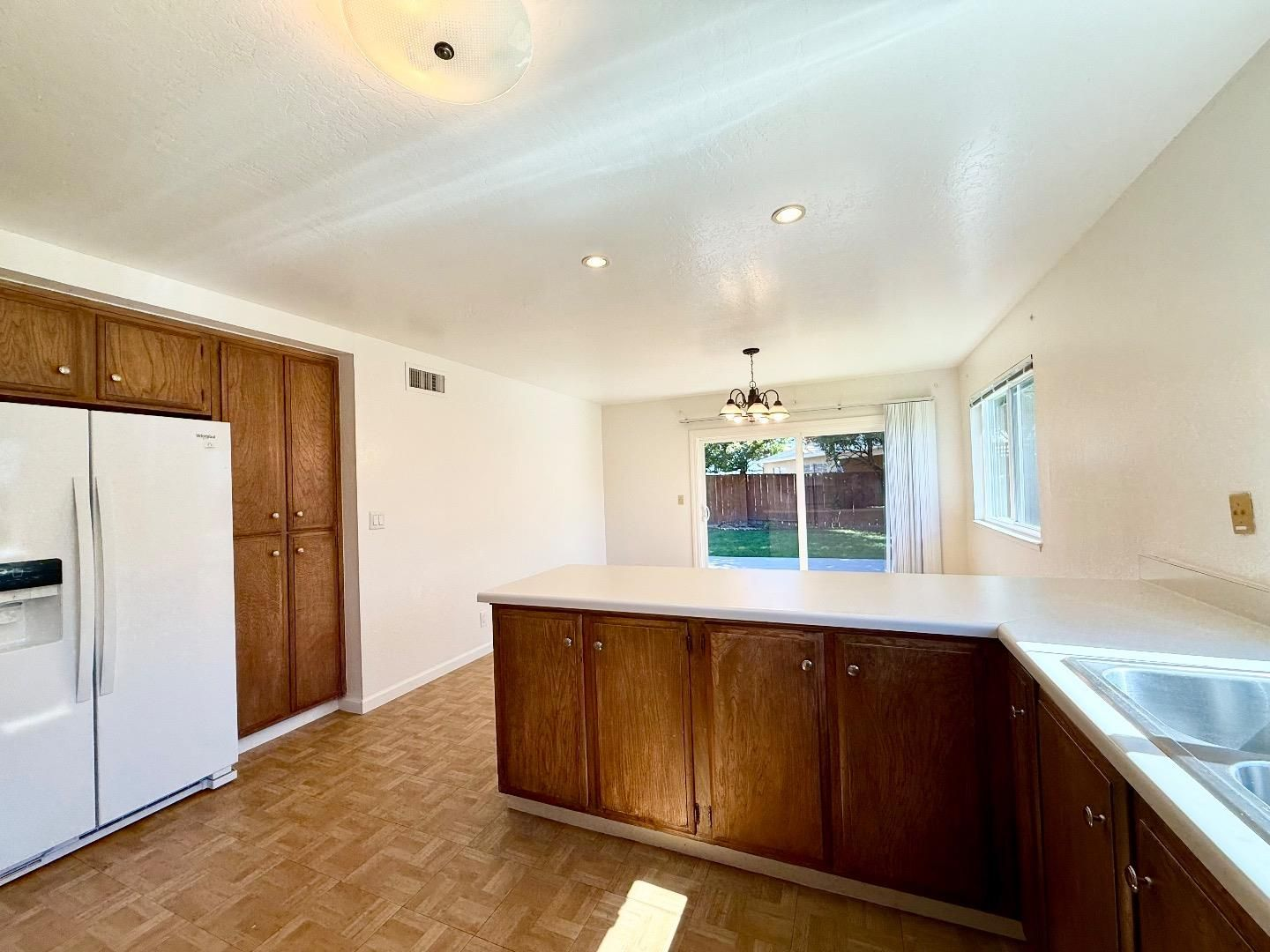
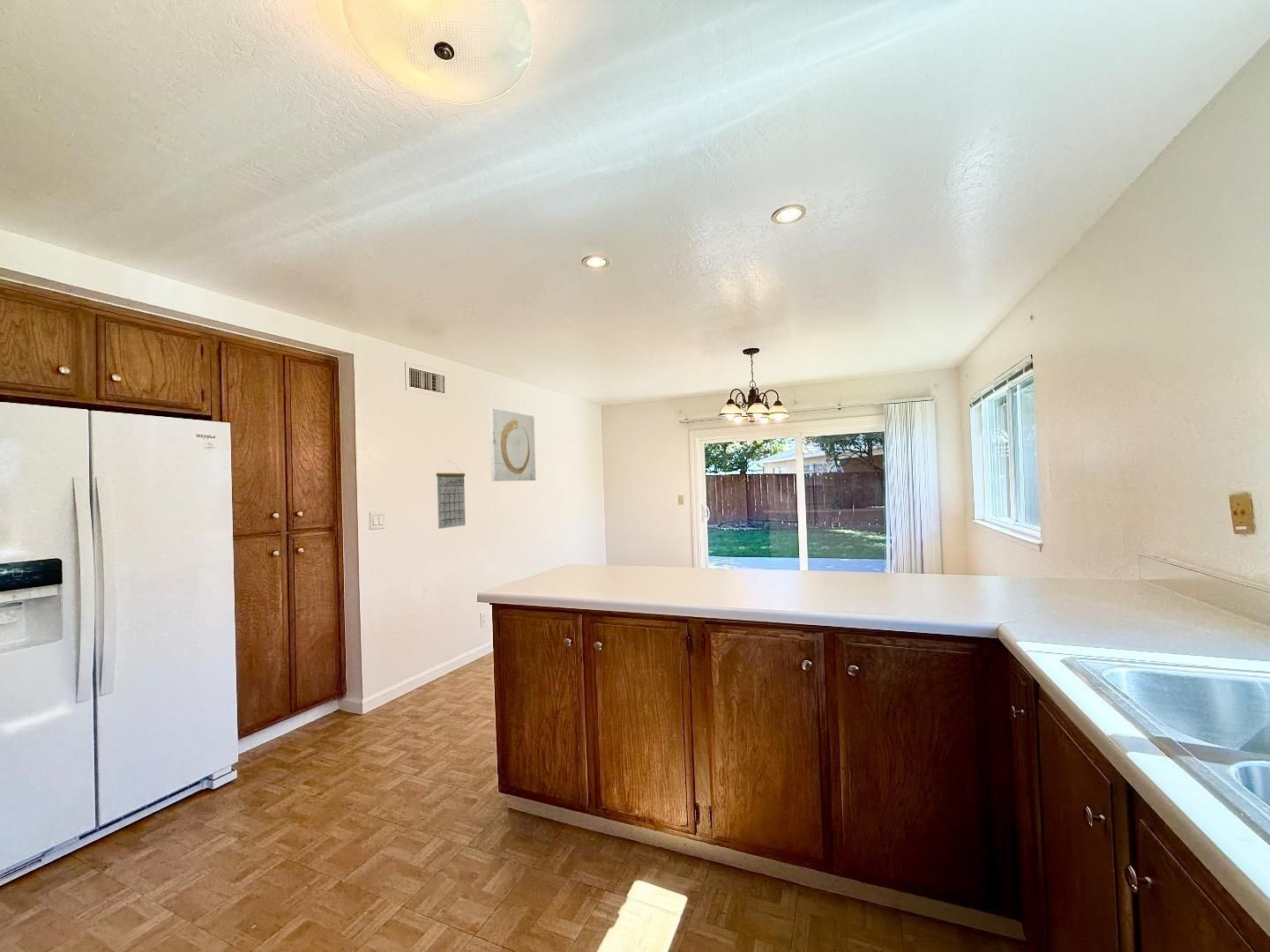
+ wall art [489,408,536,482]
+ calendar [435,460,467,530]
